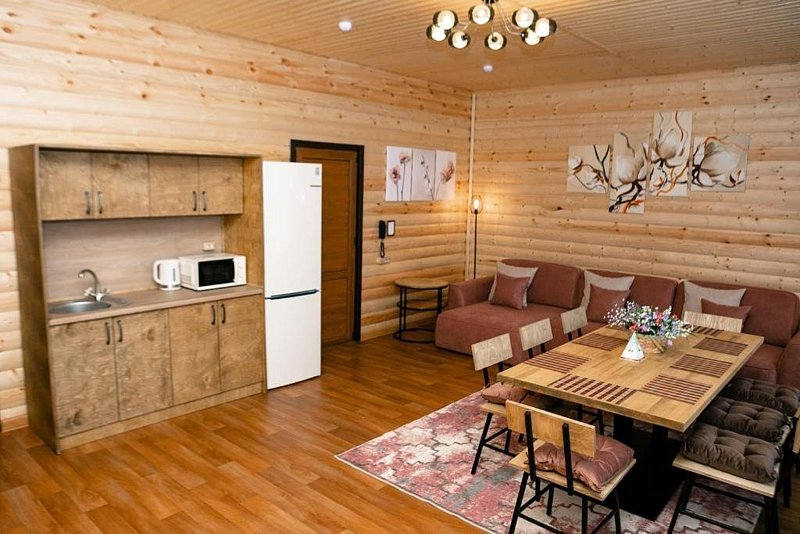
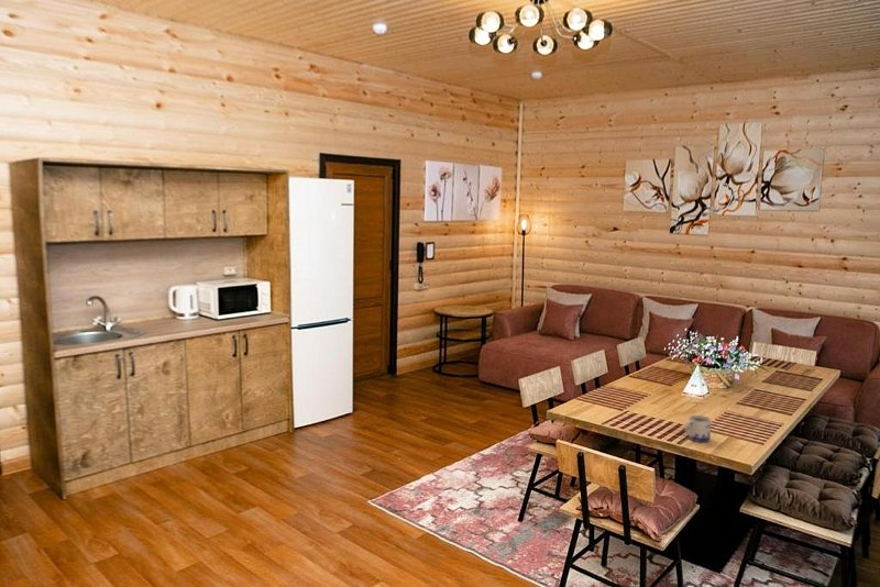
+ mug [683,414,712,443]
